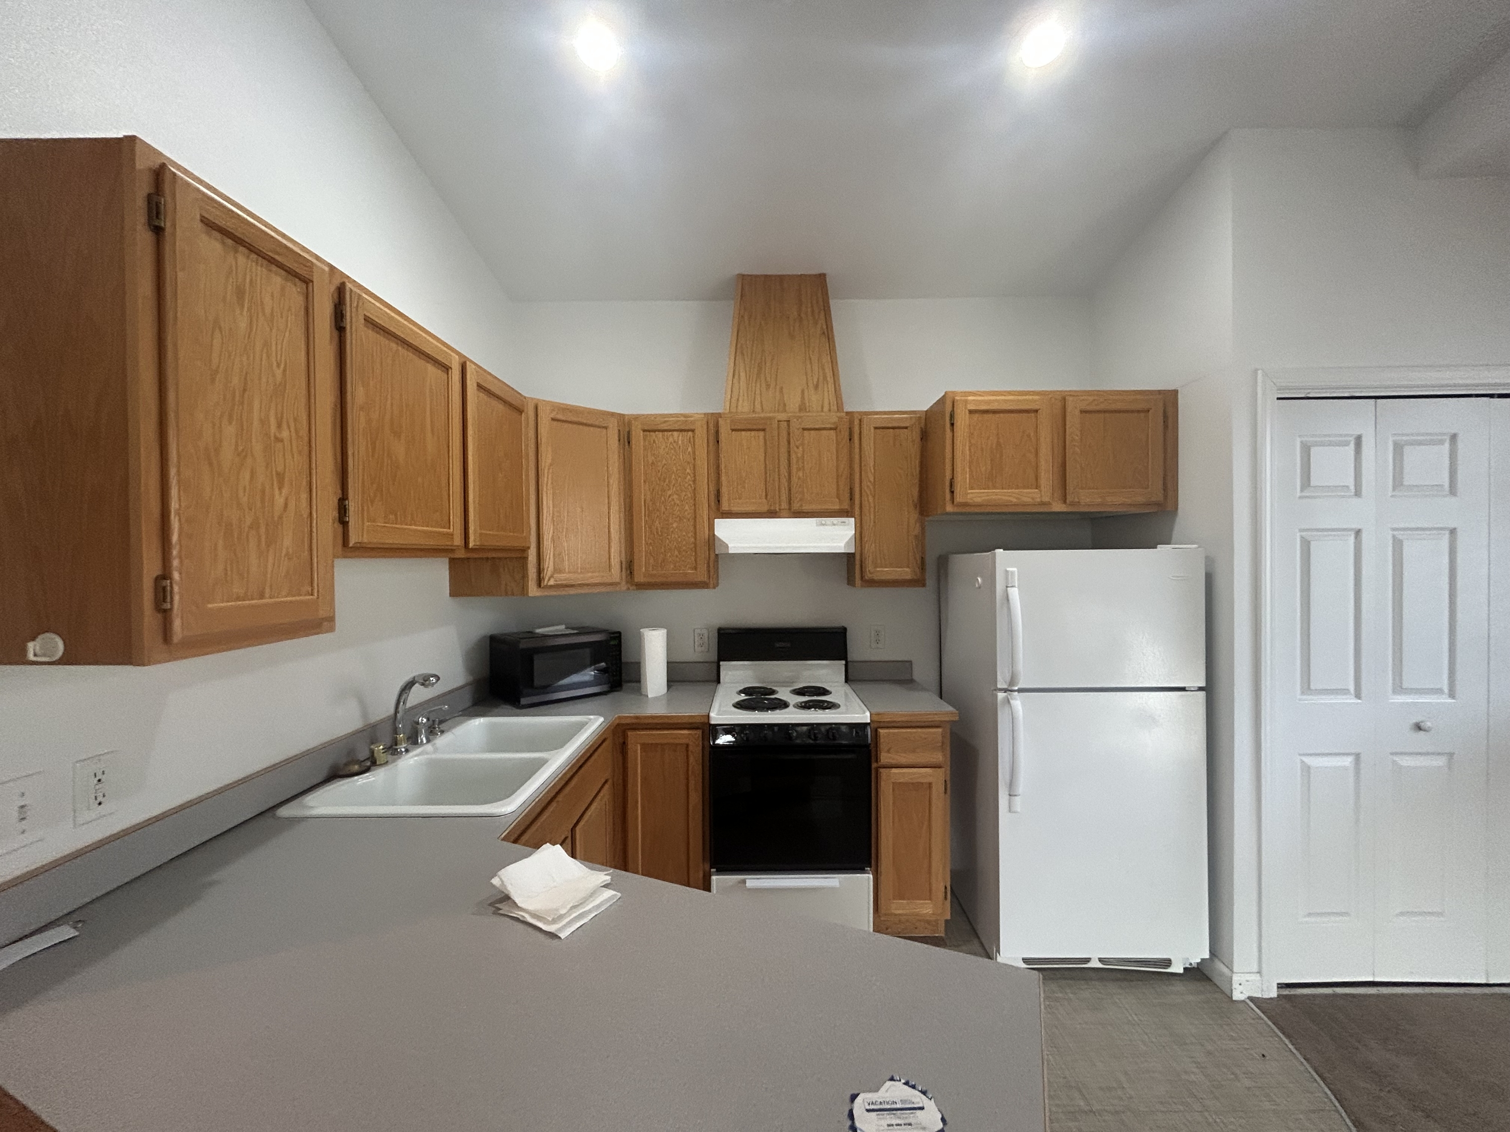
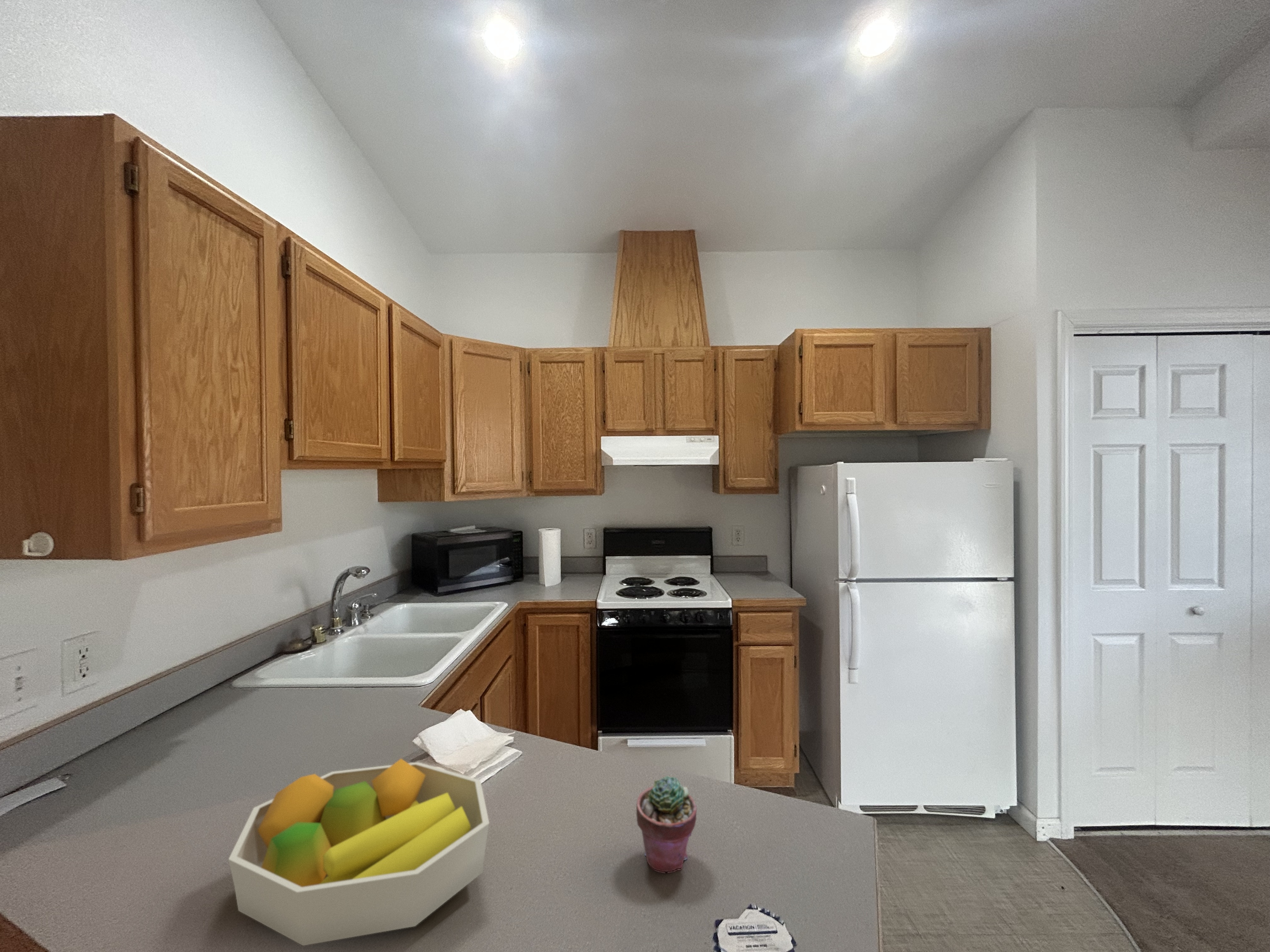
+ potted succulent [636,776,697,874]
+ fruit bowl [228,758,490,946]
